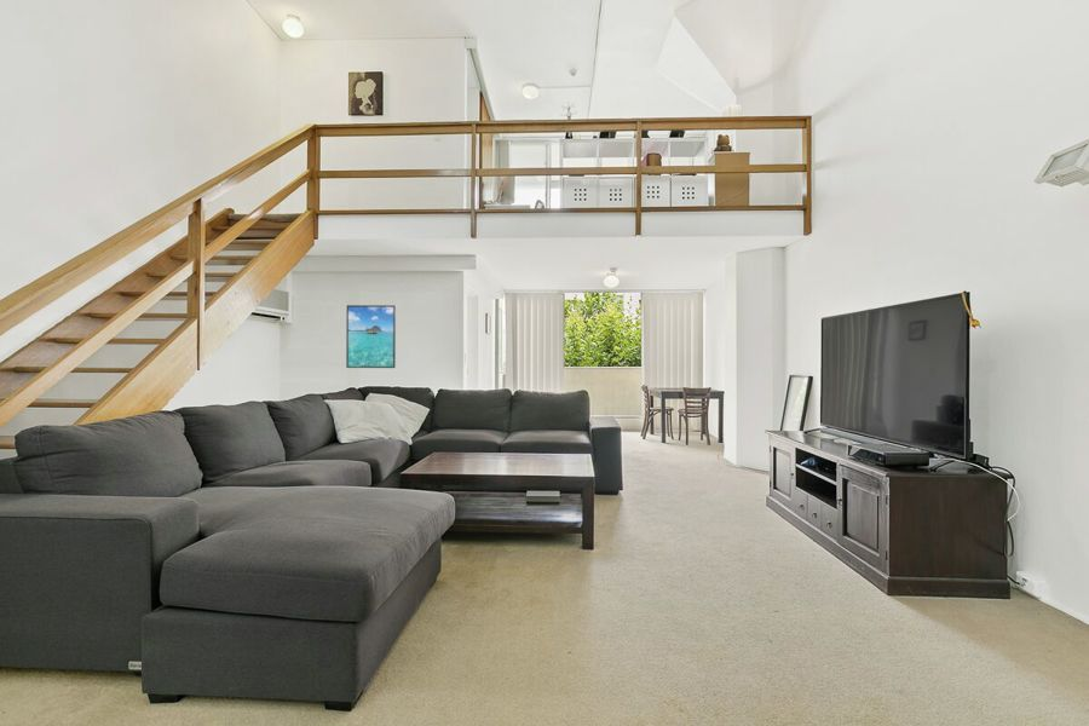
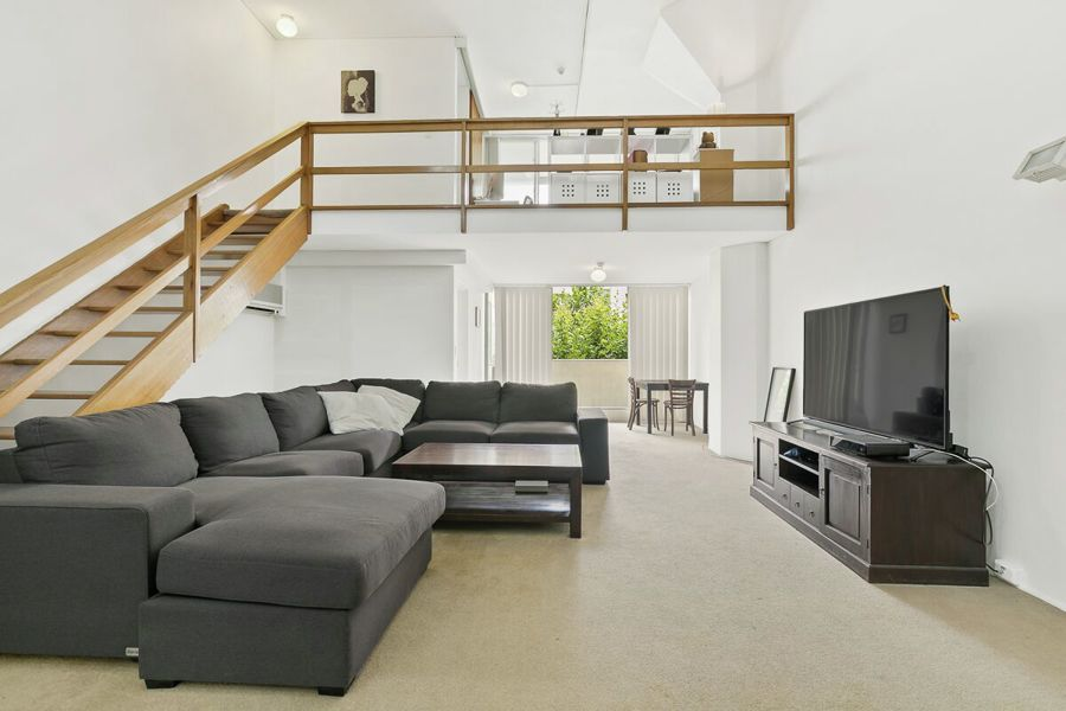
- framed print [345,304,397,369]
